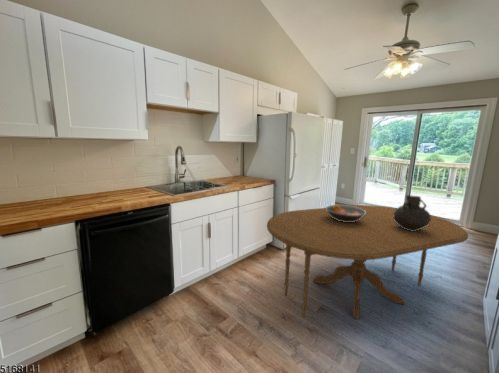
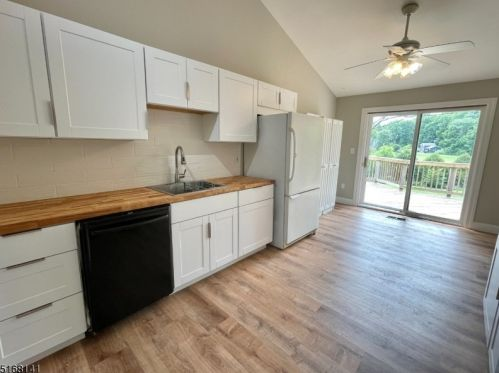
- fruit bowl [325,204,366,222]
- dining table [266,204,469,320]
- vase [393,194,431,231]
